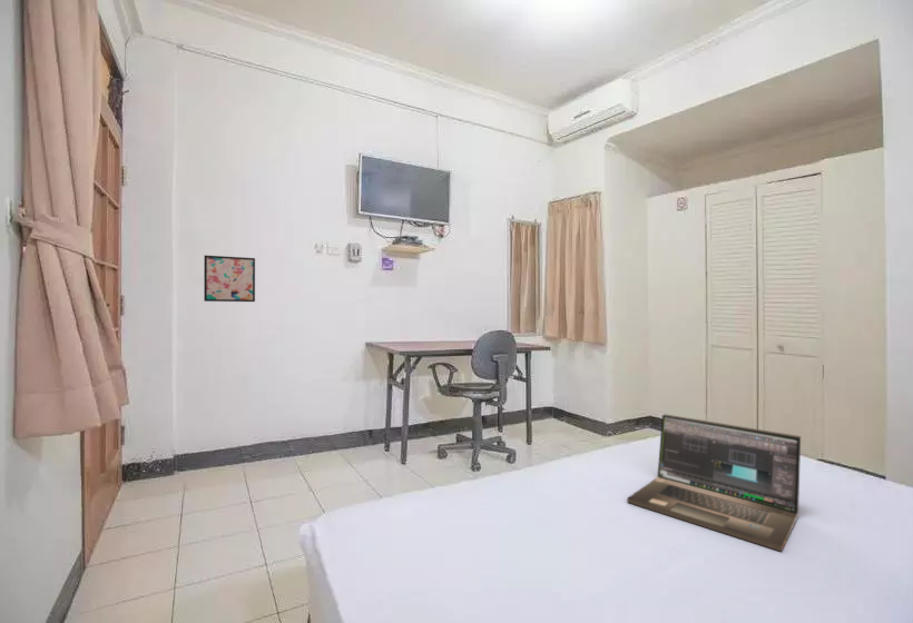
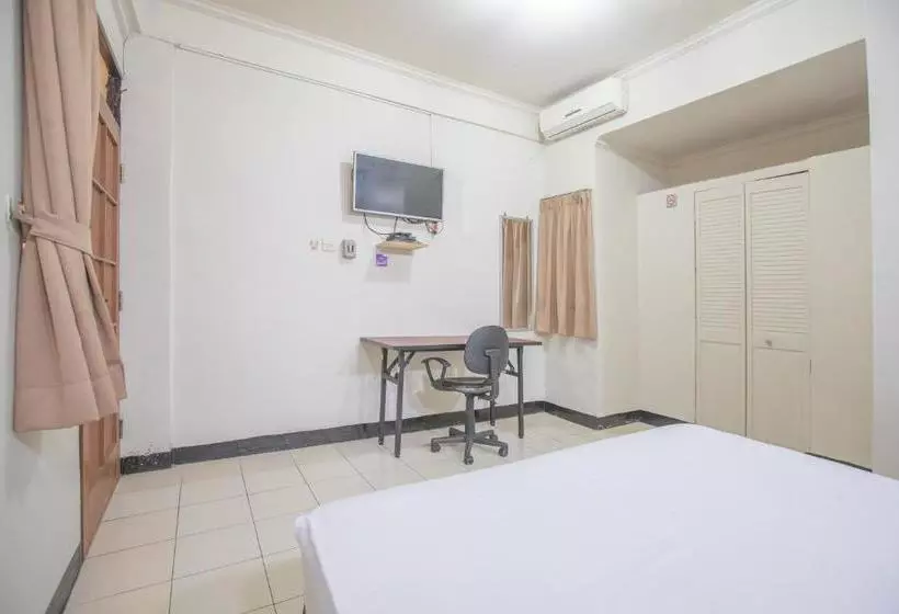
- wall art [203,255,256,303]
- laptop [626,413,802,553]
